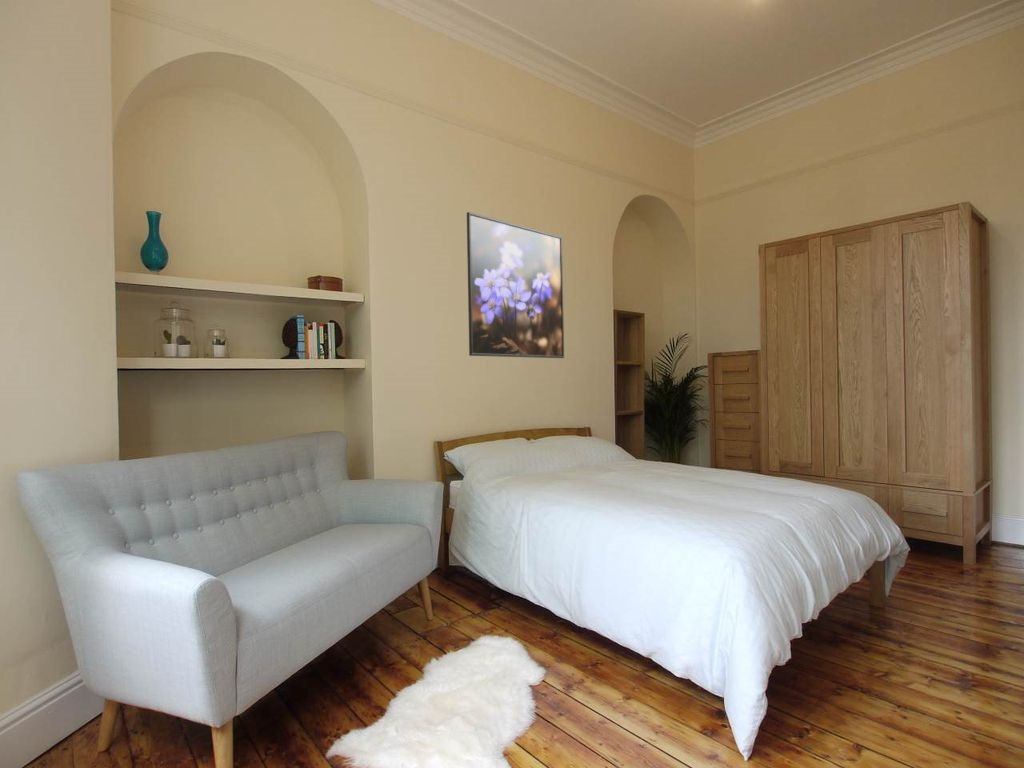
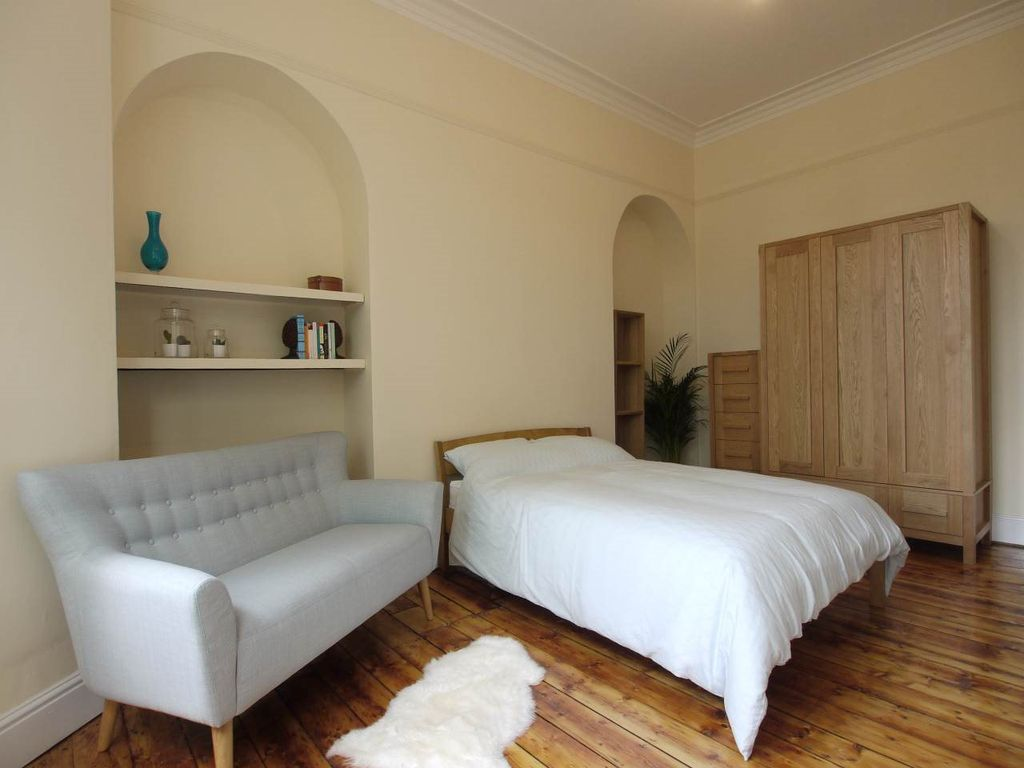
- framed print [466,211,565,359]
